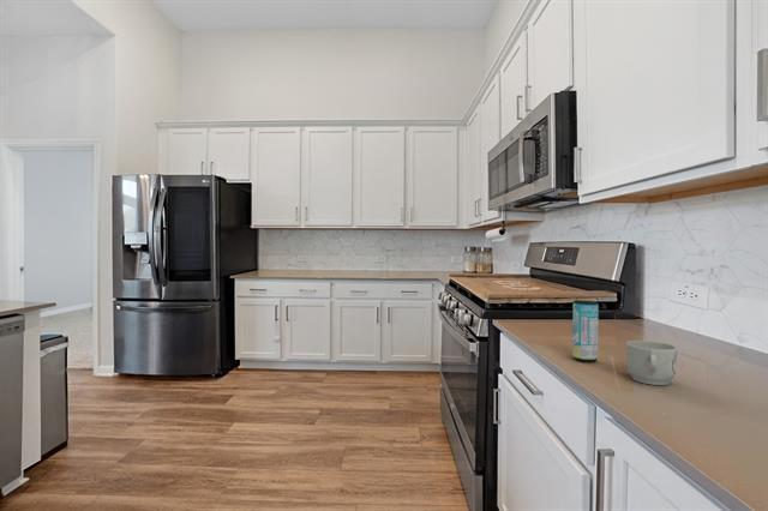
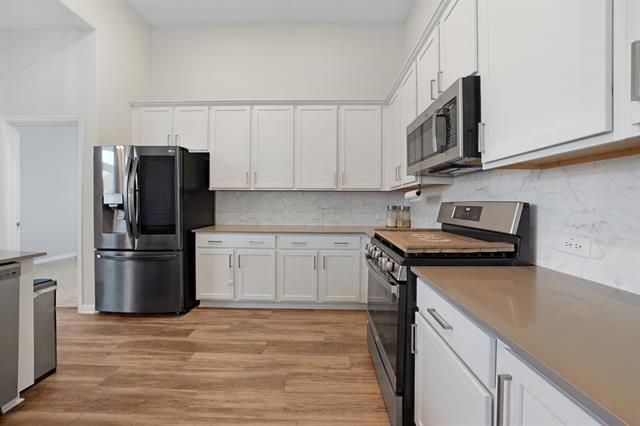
- beverage can [571,300,600,363]
- mug [625,339,678,386]
